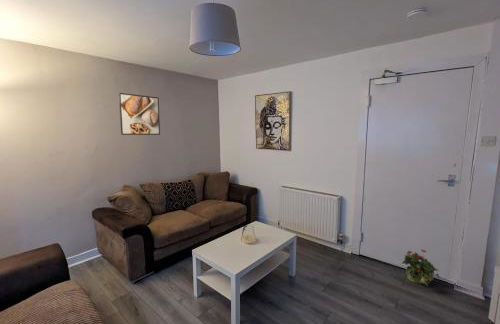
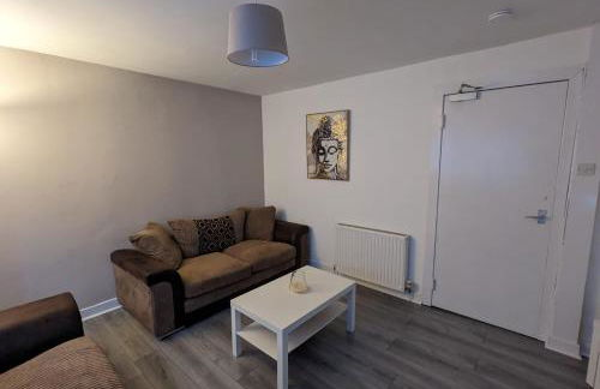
- potted plant [401,248,441,287]
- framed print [118,92,161,136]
